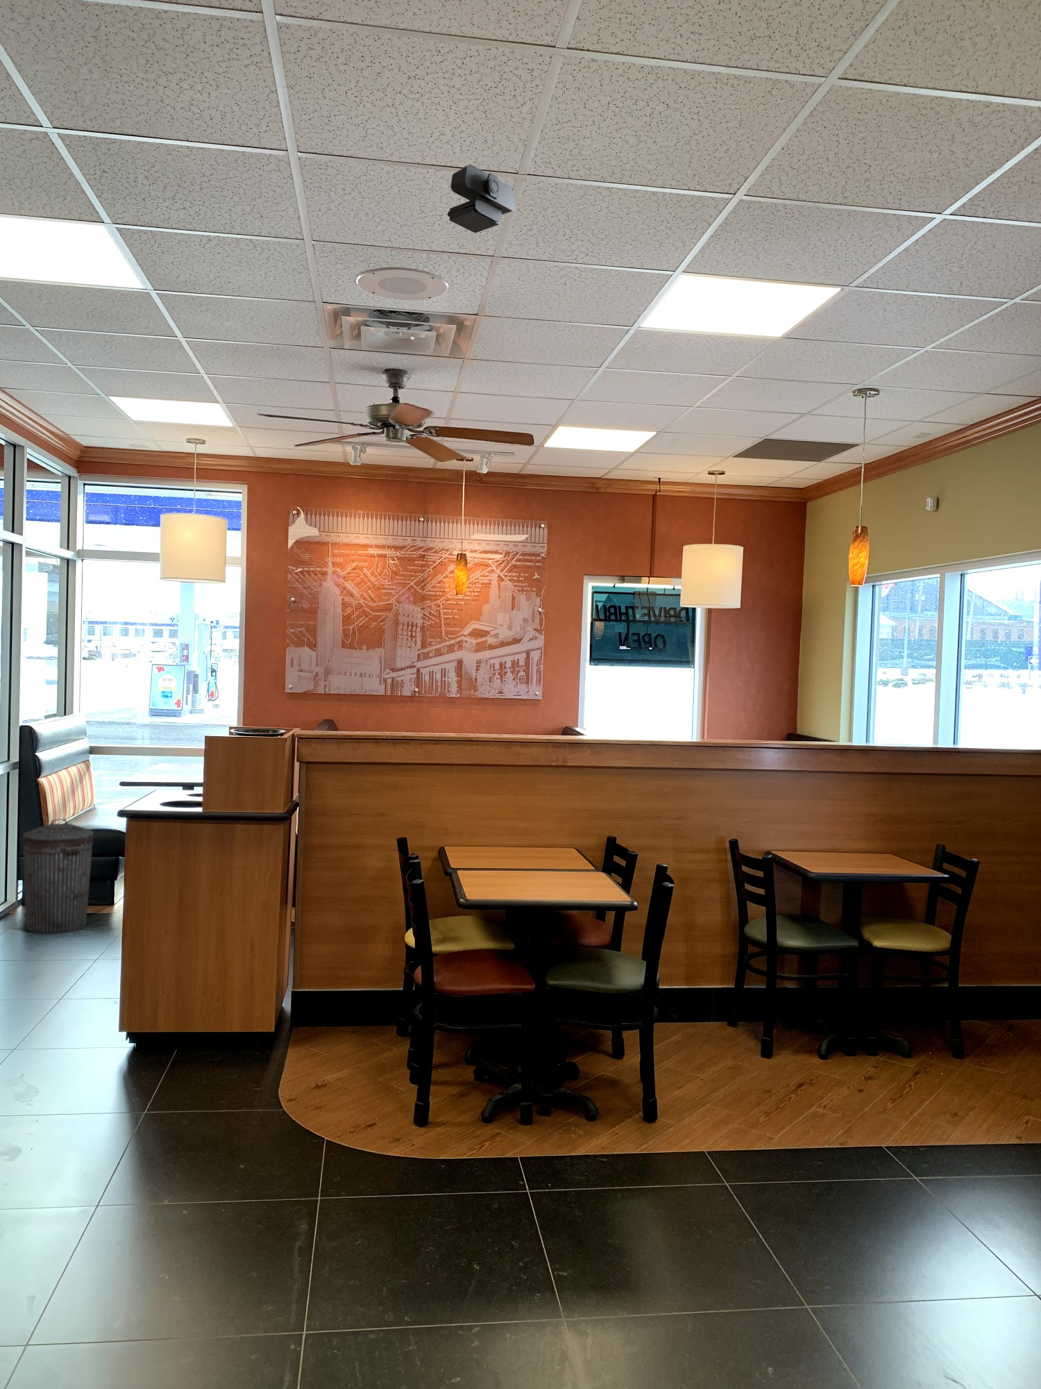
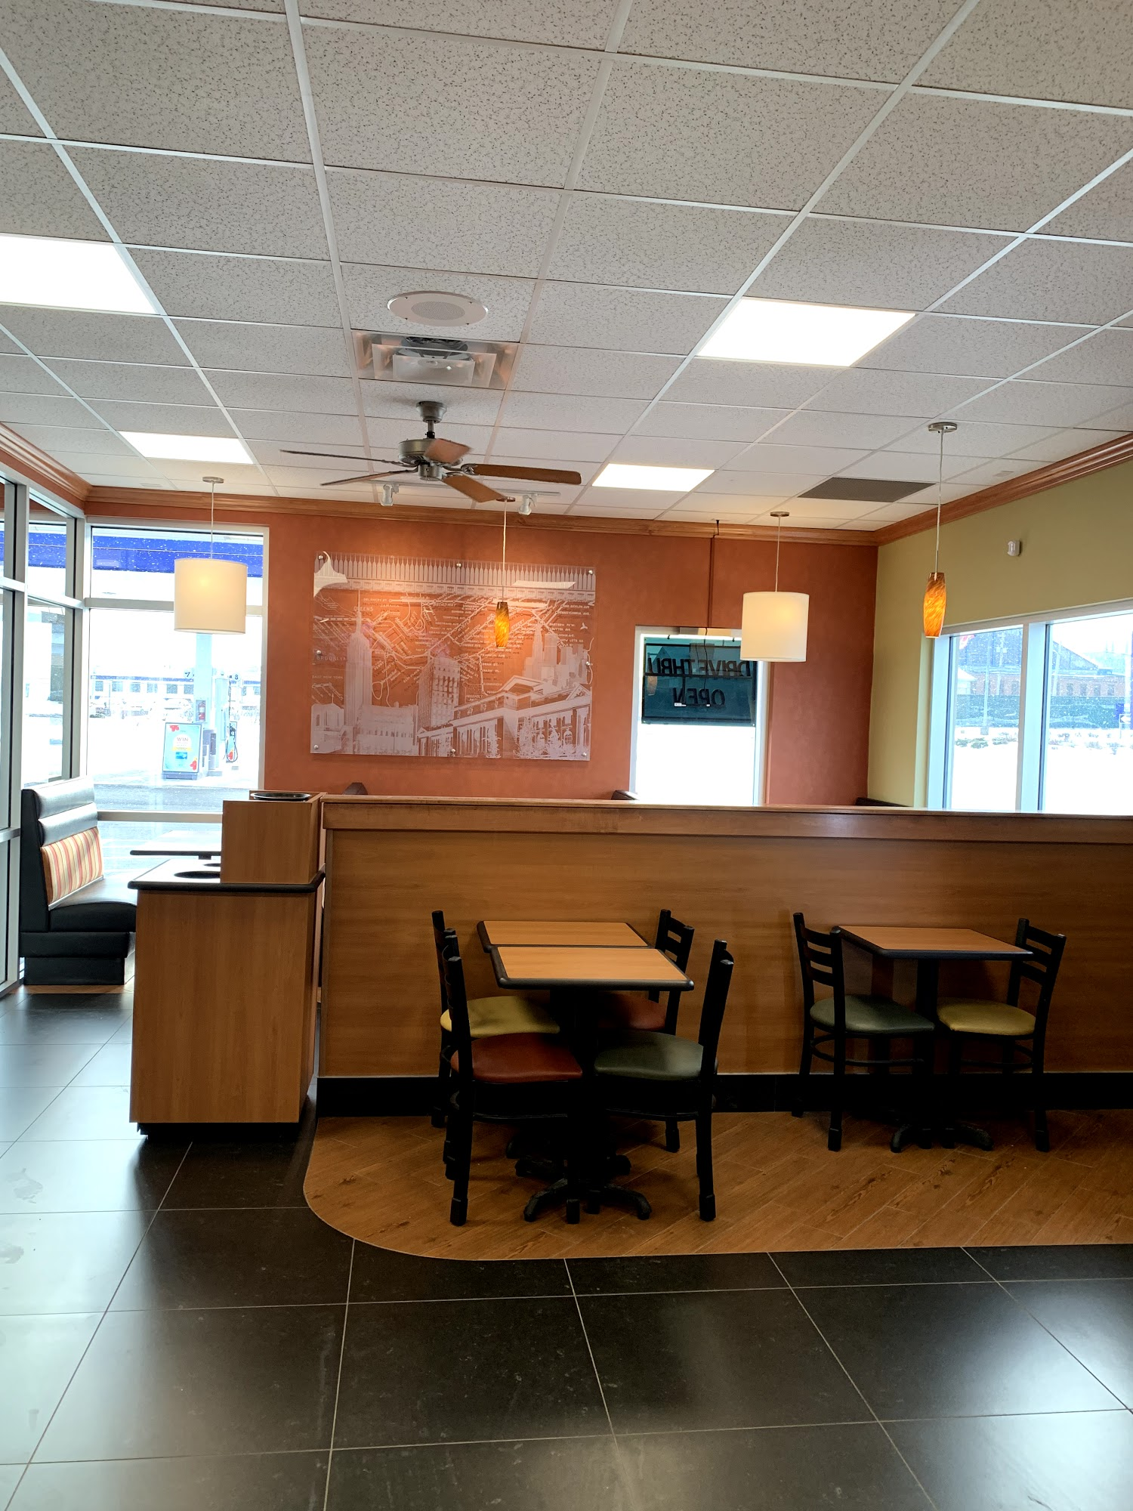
- trash can [22,818,94,935]
- security camera [447,164,516,233]
